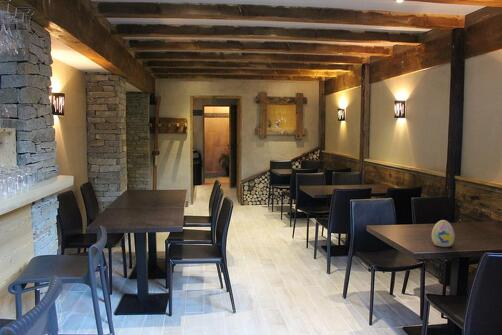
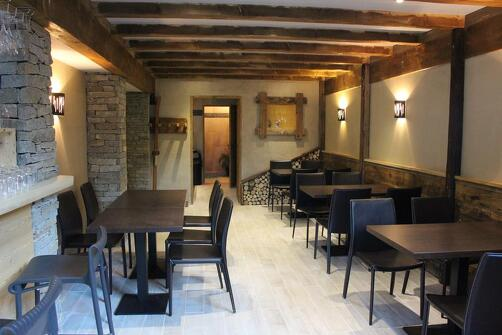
- decorative egg [431,219,456,248]
